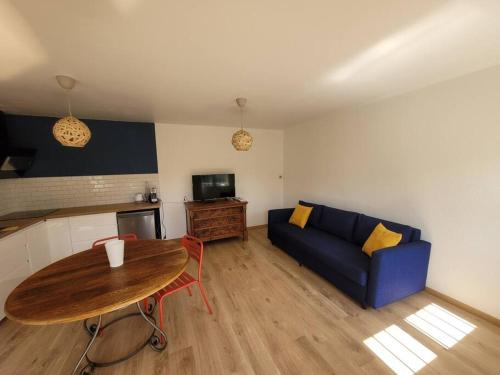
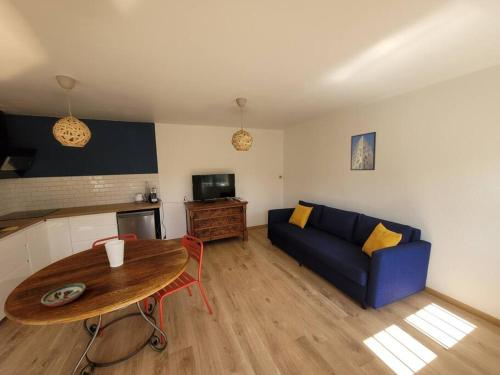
+ decorative bowl [40,282,87,307]
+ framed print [350,131,377,171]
